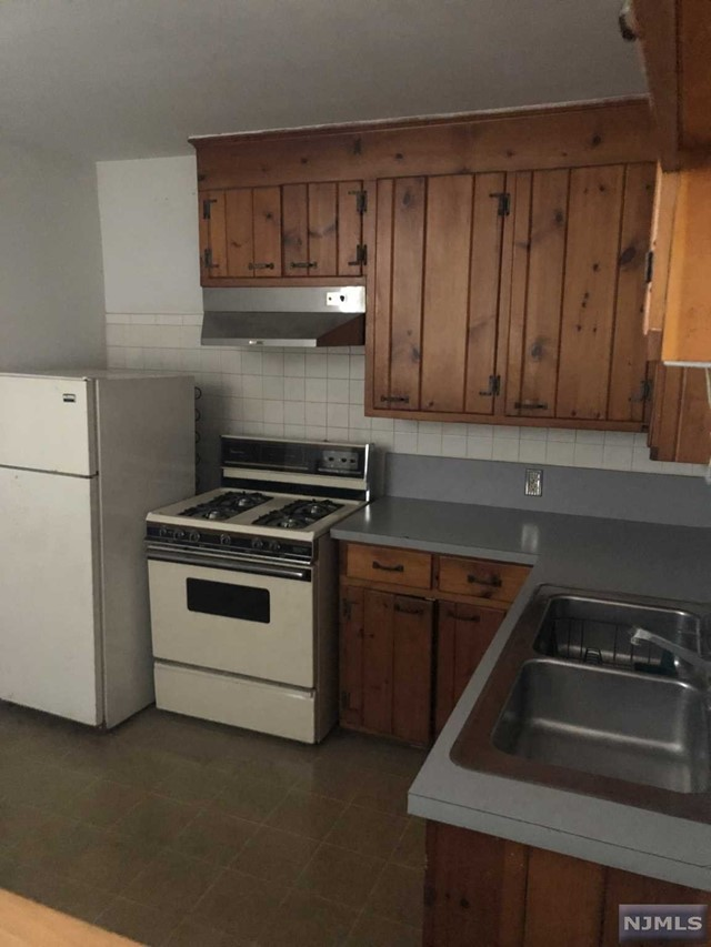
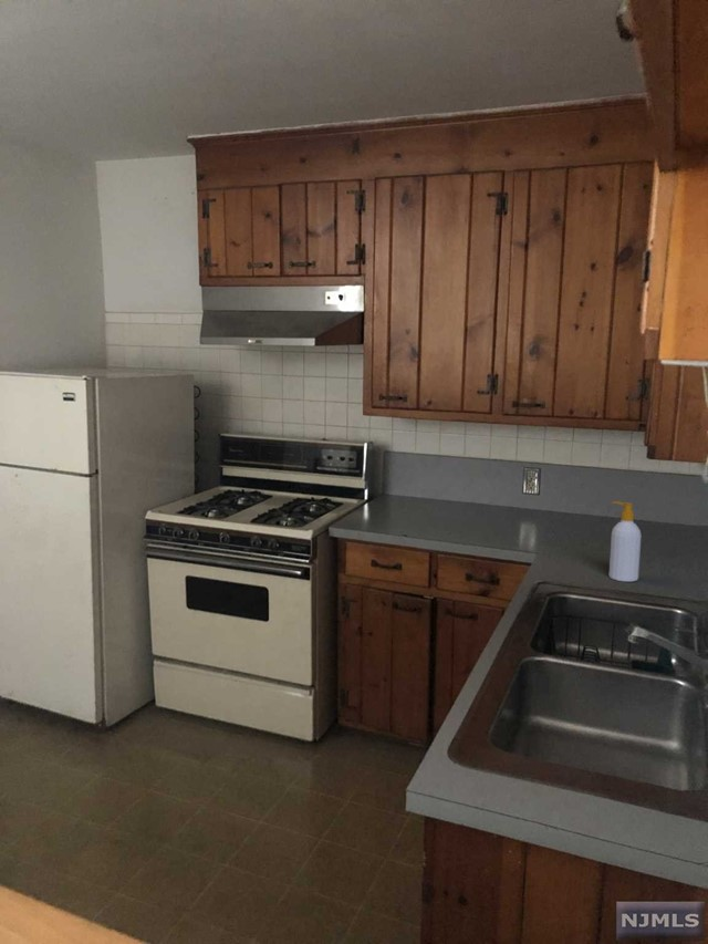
+ soap bottle [608,500,643,583]
